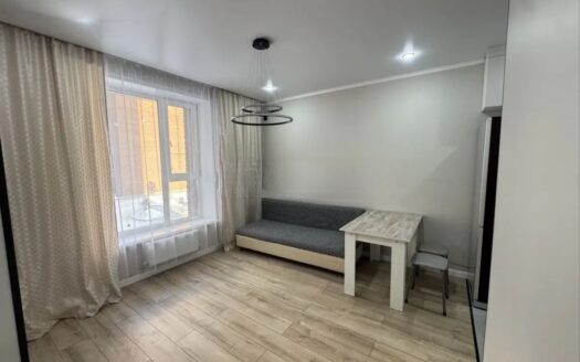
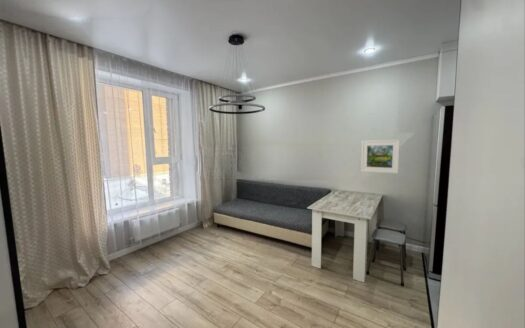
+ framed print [360,139,401,174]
